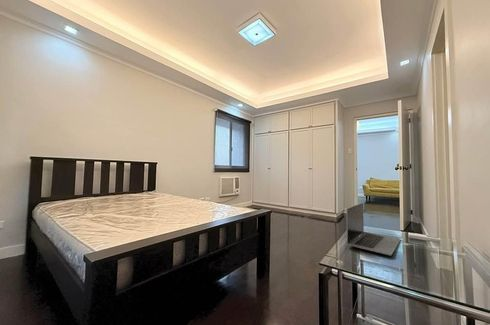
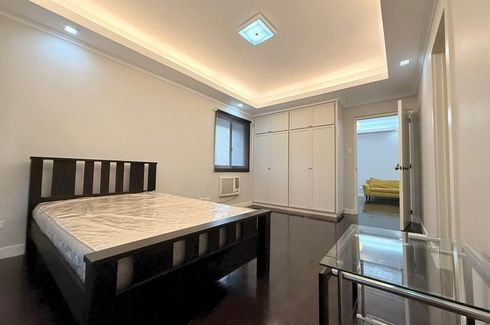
- laptop [345,202,402,256]
